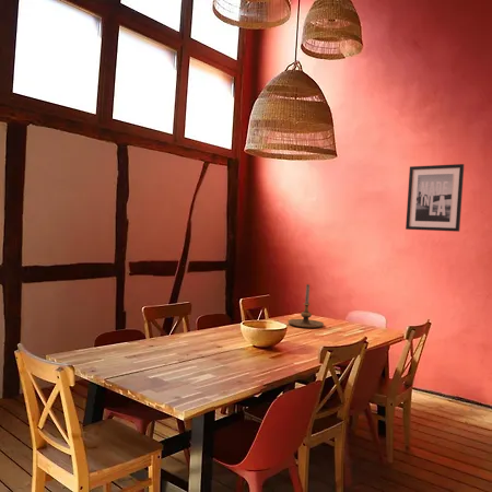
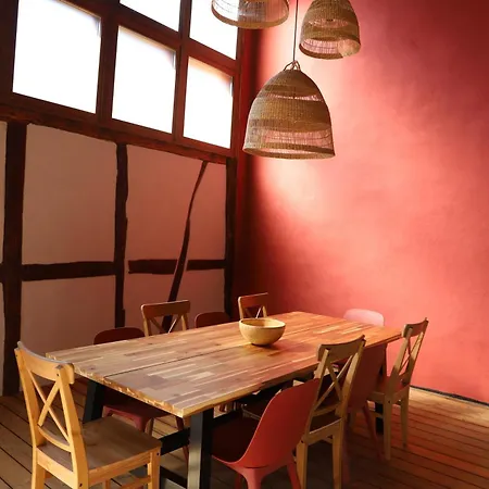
- candle holder [286,283,325,329]
- wall art [405,163,465,233]
